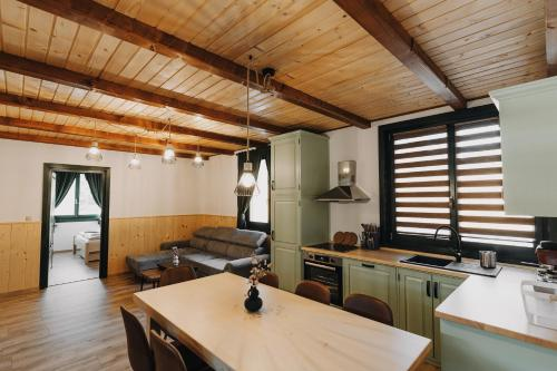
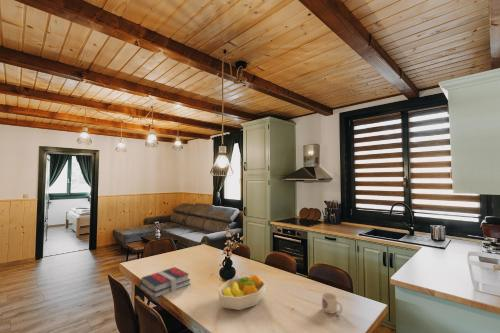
+ mug [321,292,344,315]
+ book [139,266,192,299]
+ fruit bowl [217,274,267,311]
